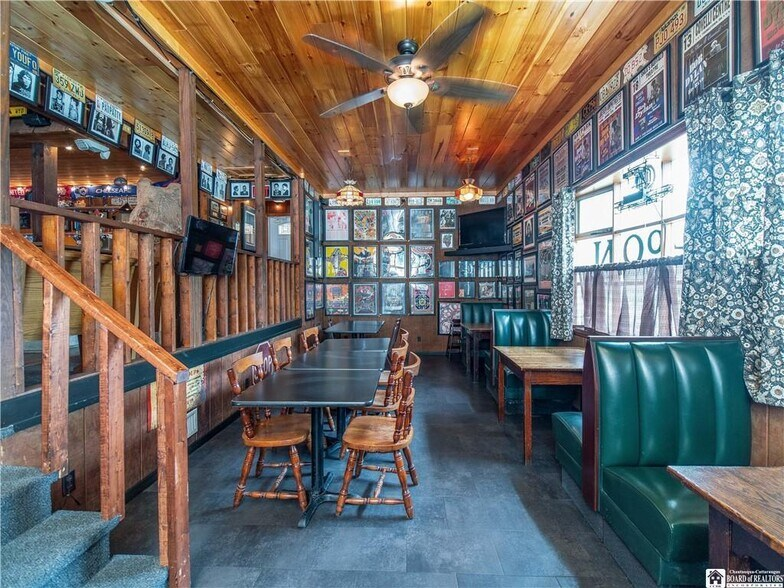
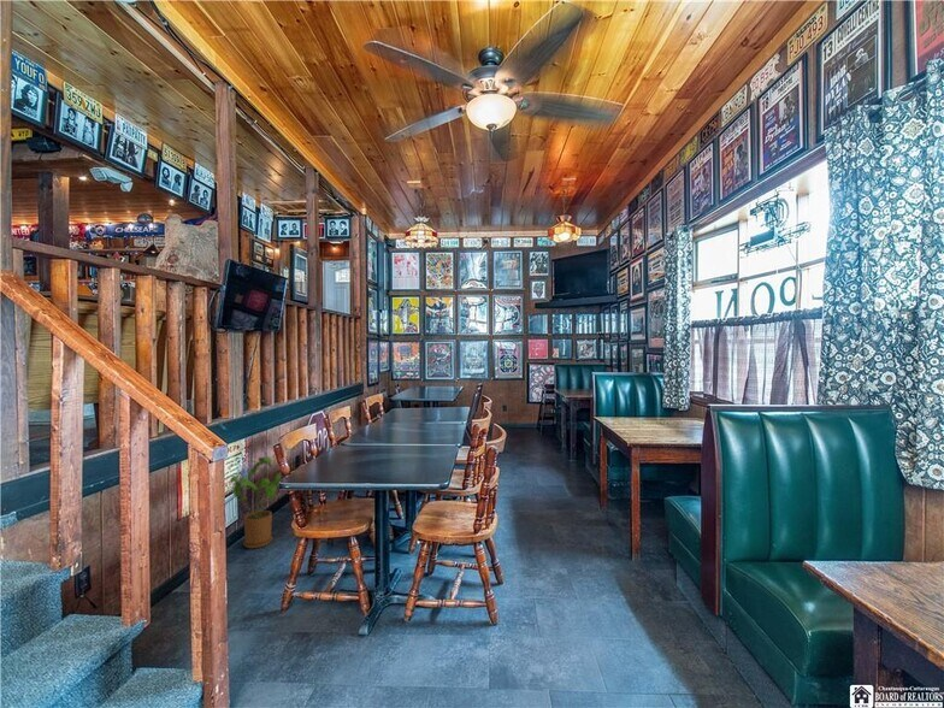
+ house plant [229,455,282,549]
